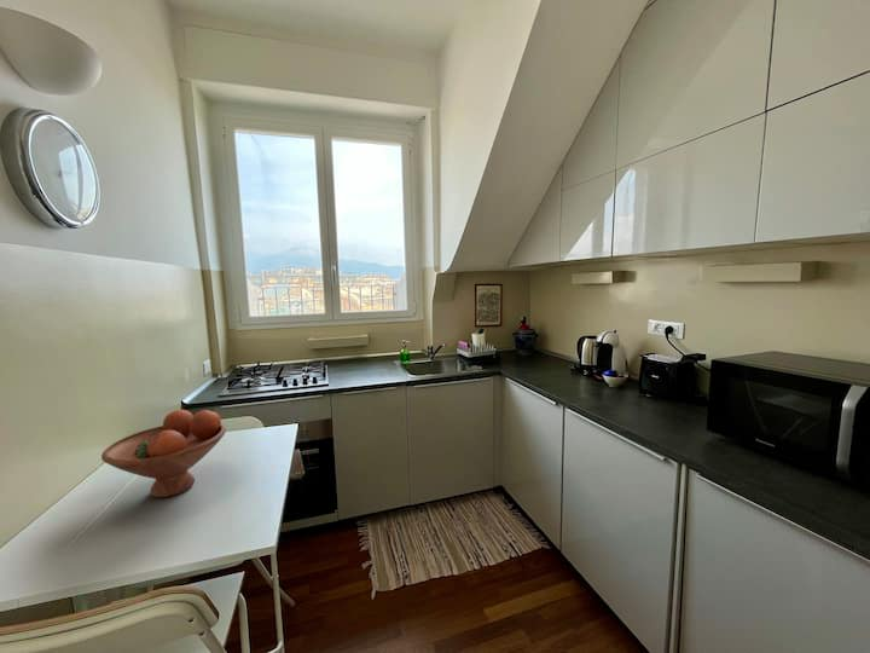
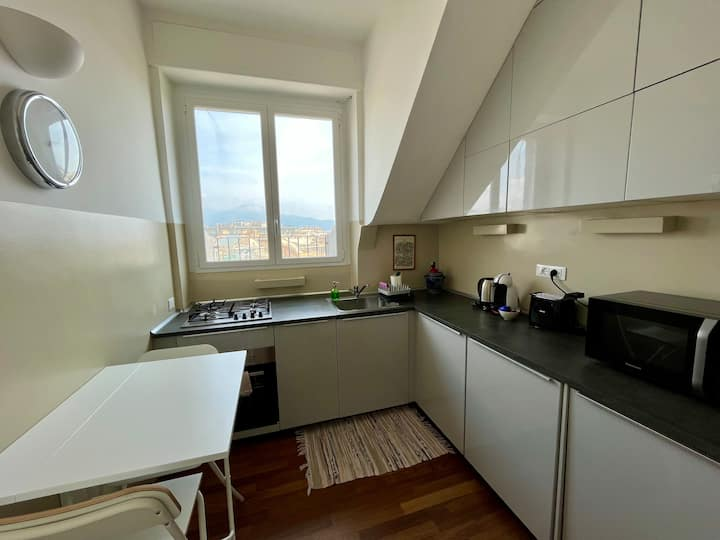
- fruit bowl [100,409,227,498]
